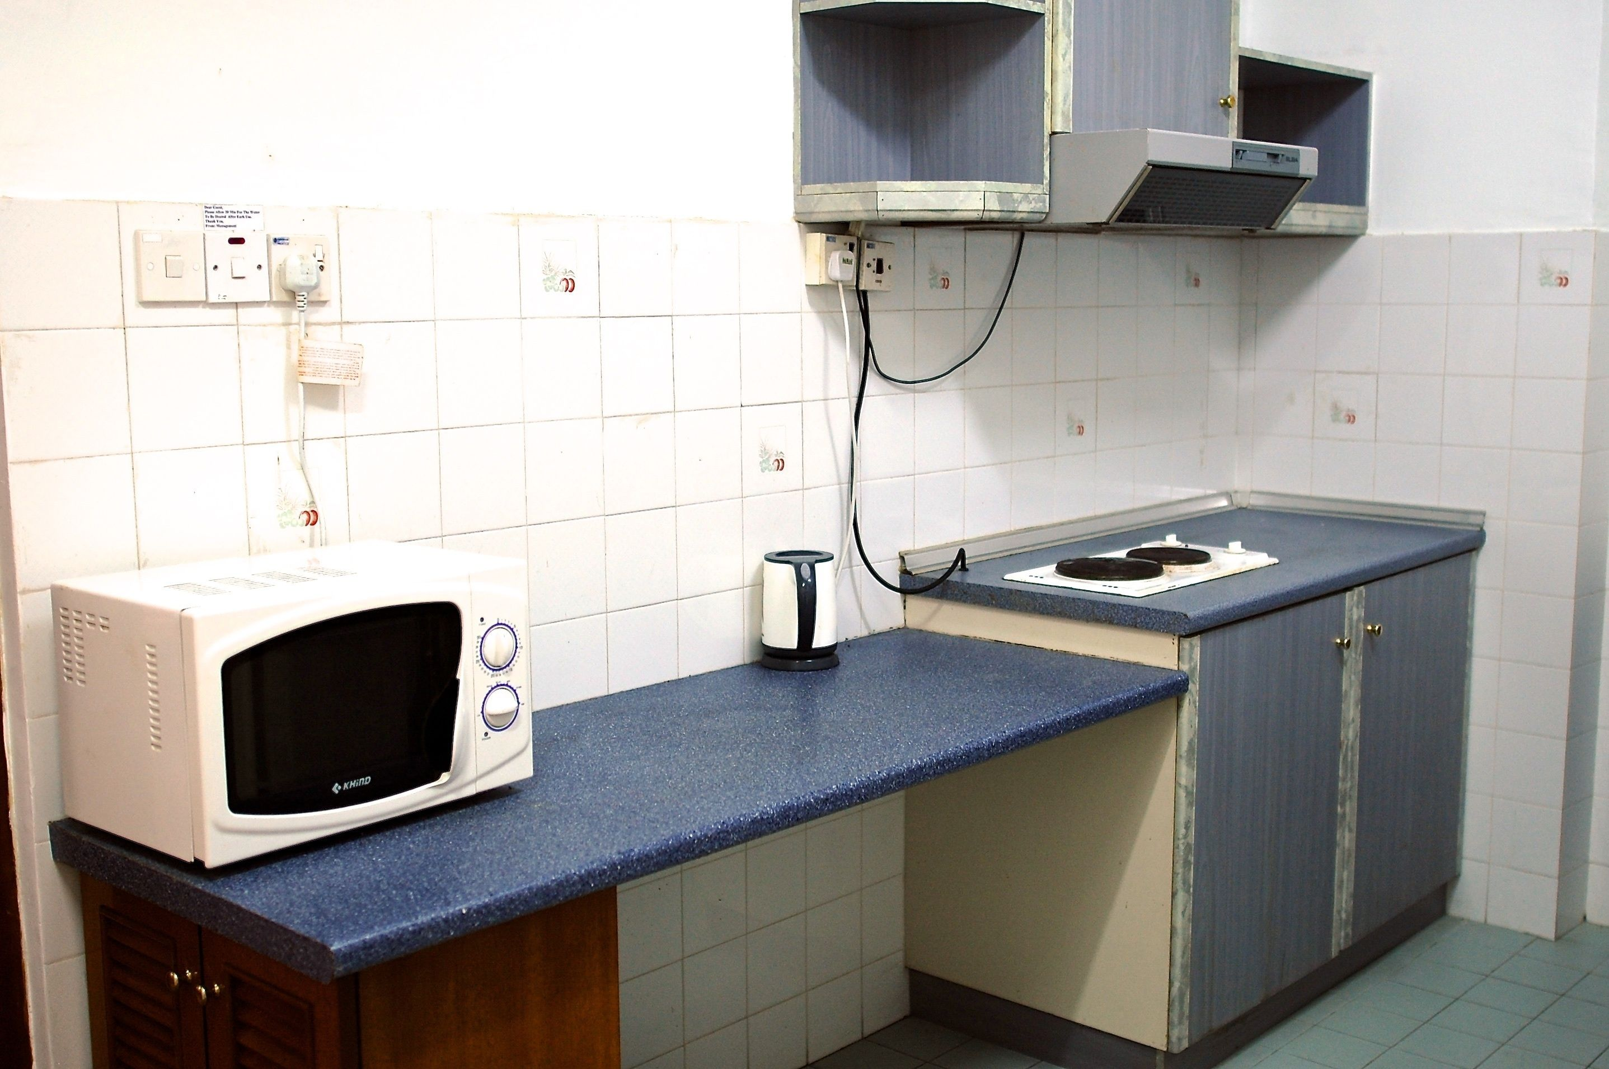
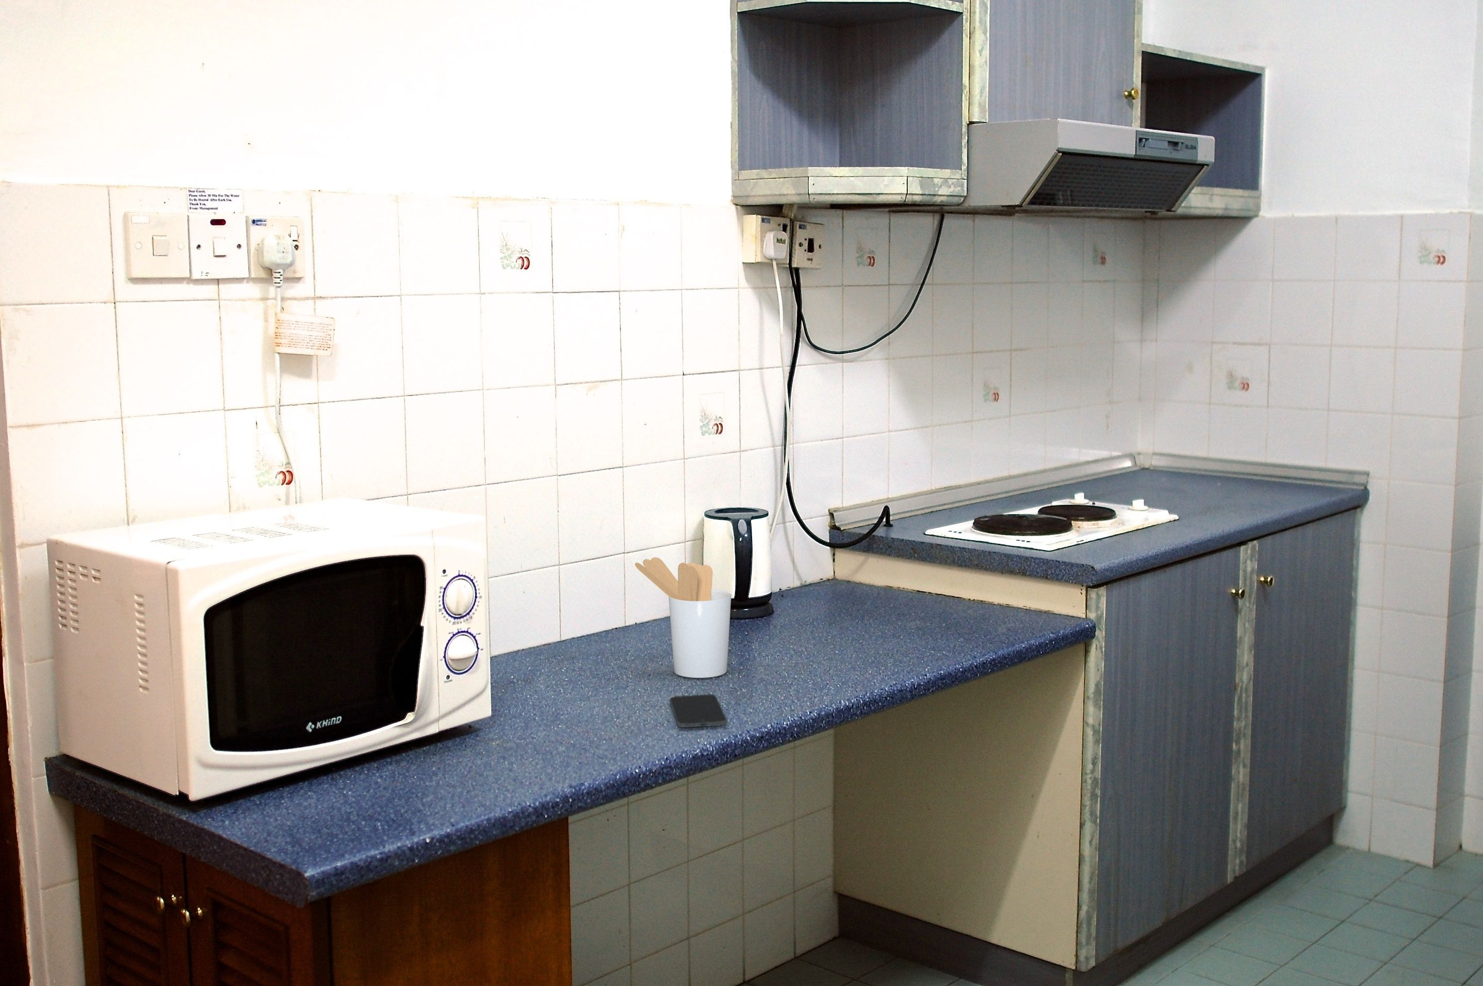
+ smartphone [669,693,728,728]
+ utensil holder [635,557,732,679]
